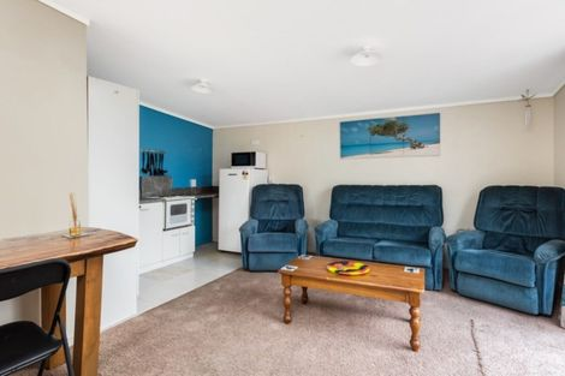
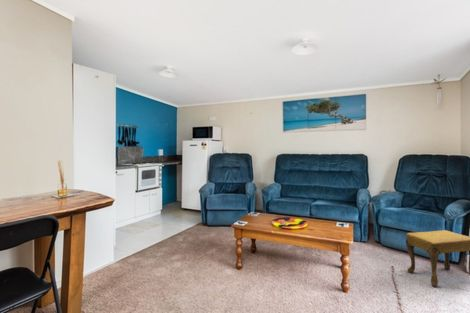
+ footstool [405,229,470,288]
